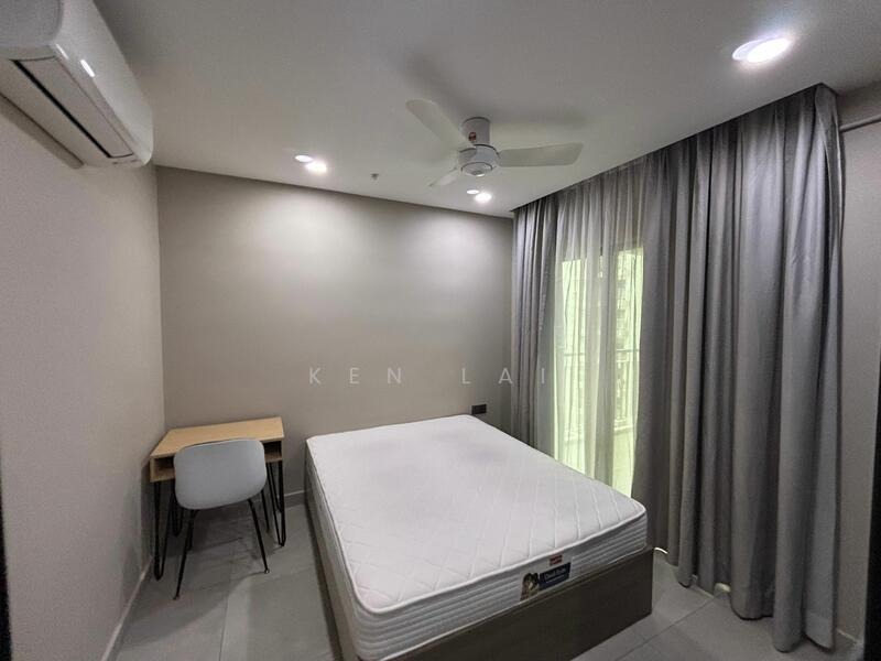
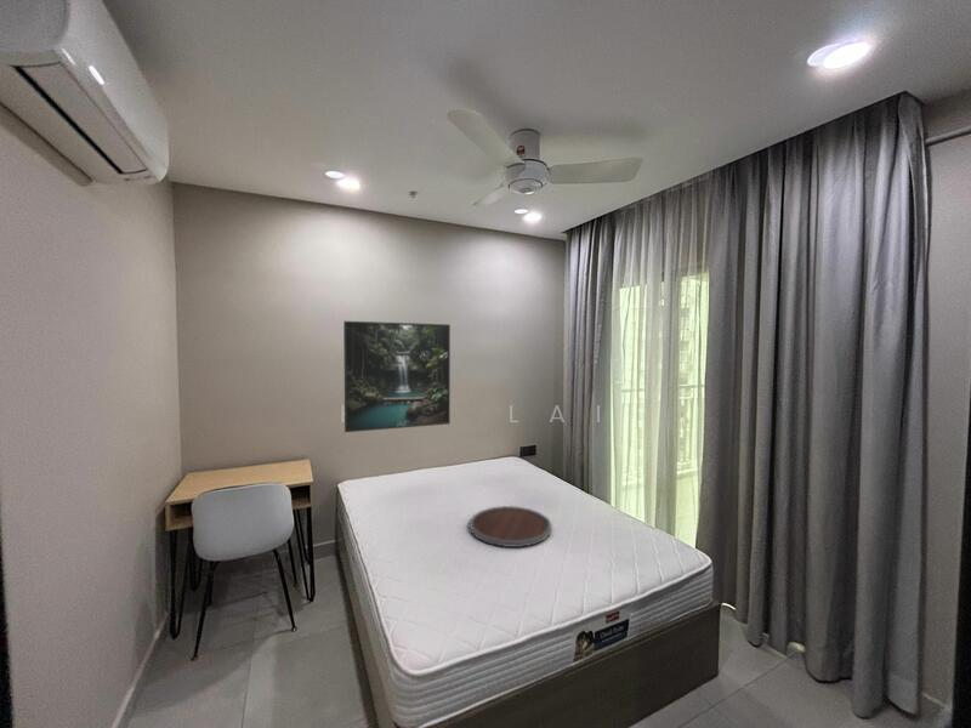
+ tray [469,505,552,548]
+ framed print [342,320,452,433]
